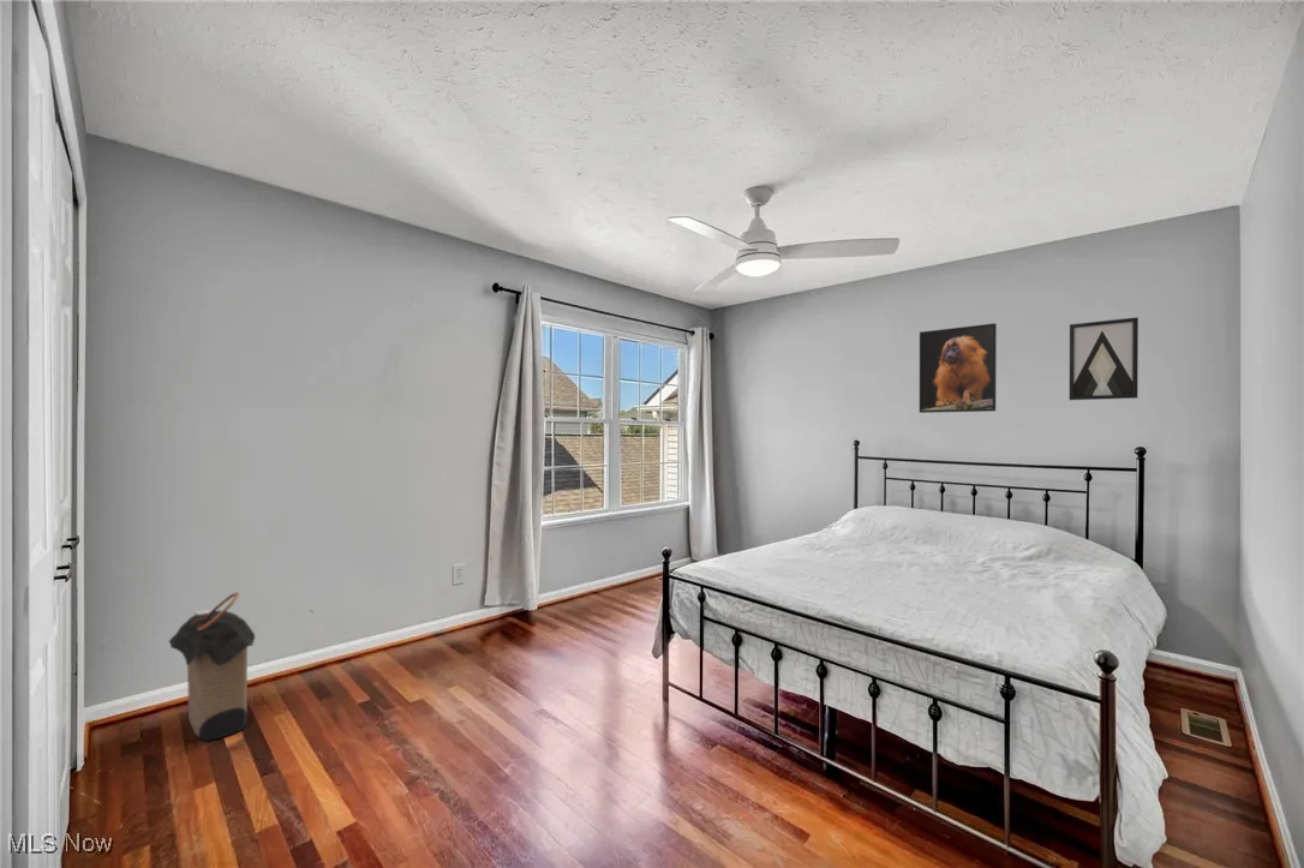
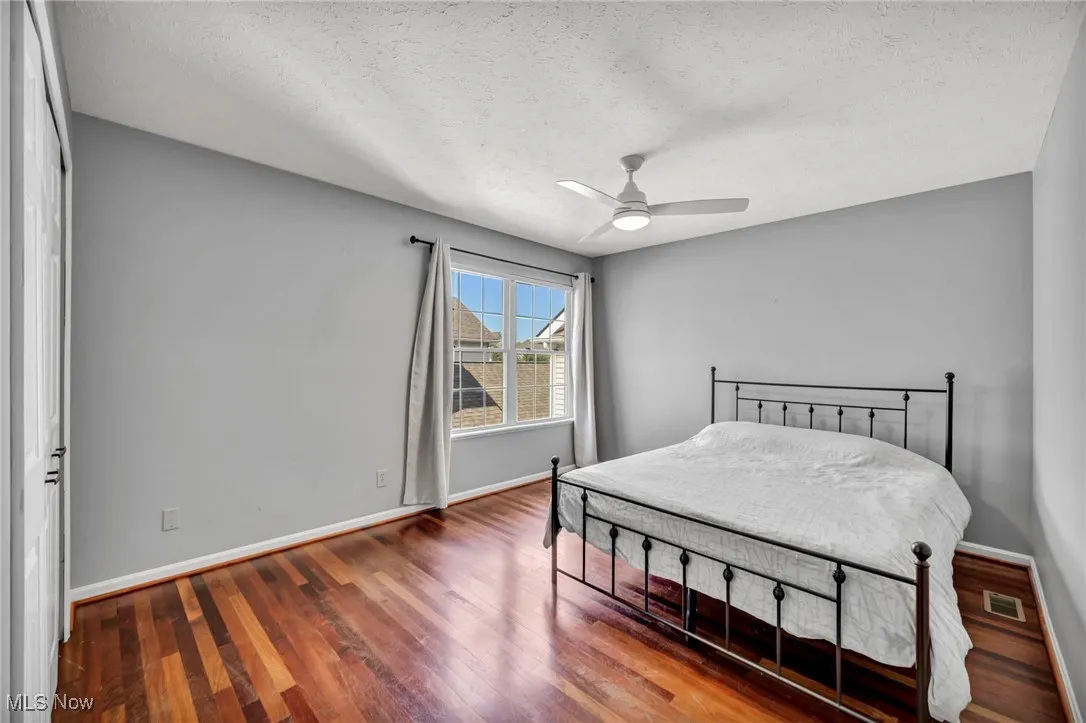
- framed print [919,322,998,414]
- laundry hamper [167,591,256,742]
- wall art [1069,317,1139,401]
